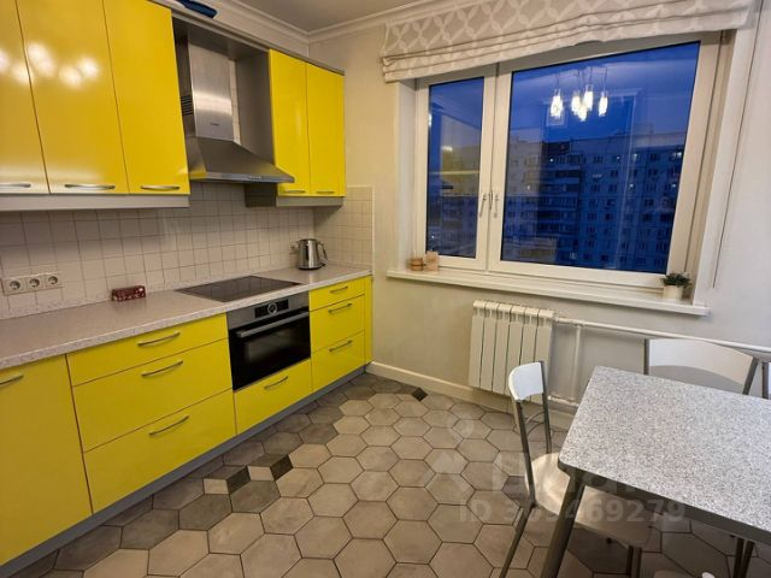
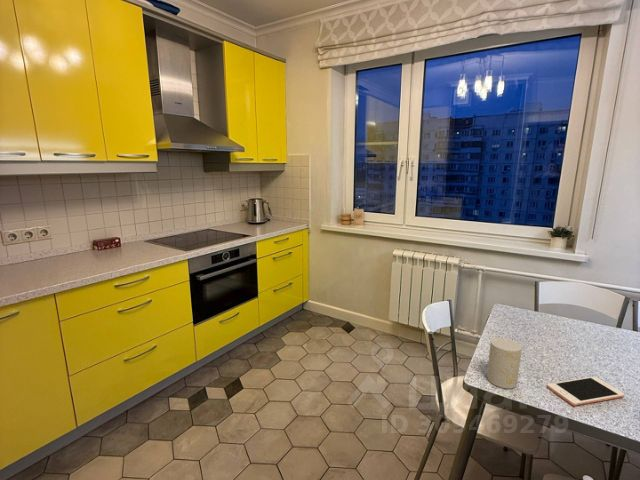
+ cell phone [546,376,626,407]
+ cup [486,337,523,390]
